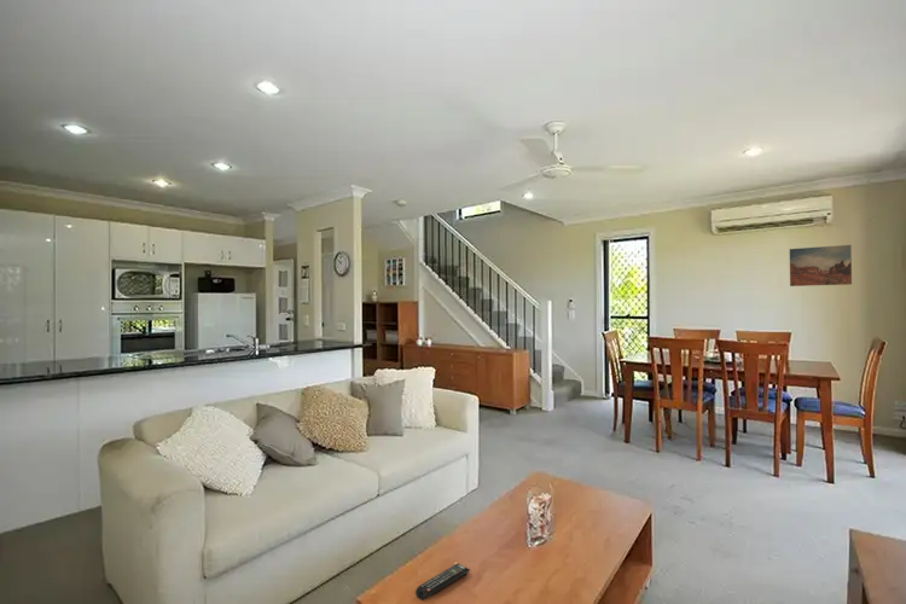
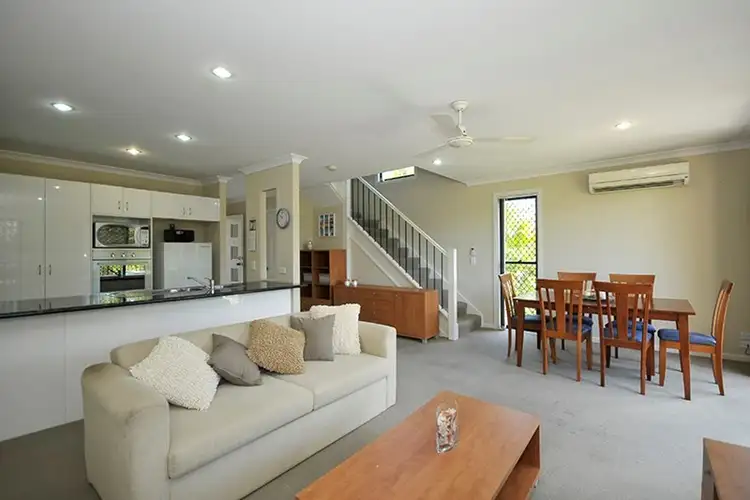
- wall art [789,244,853,288]
- remote control [414,562,471,602]
